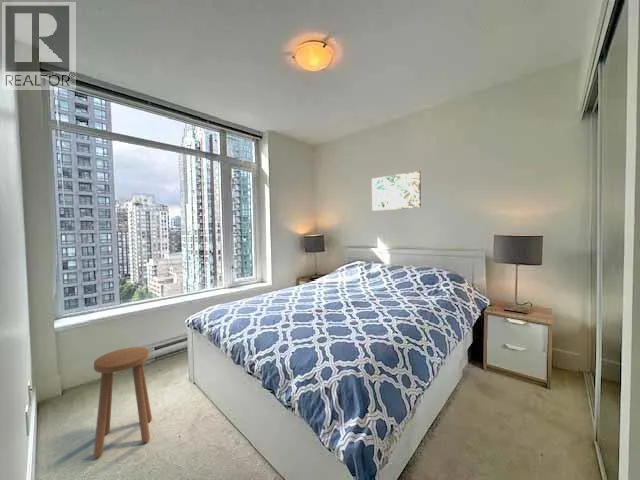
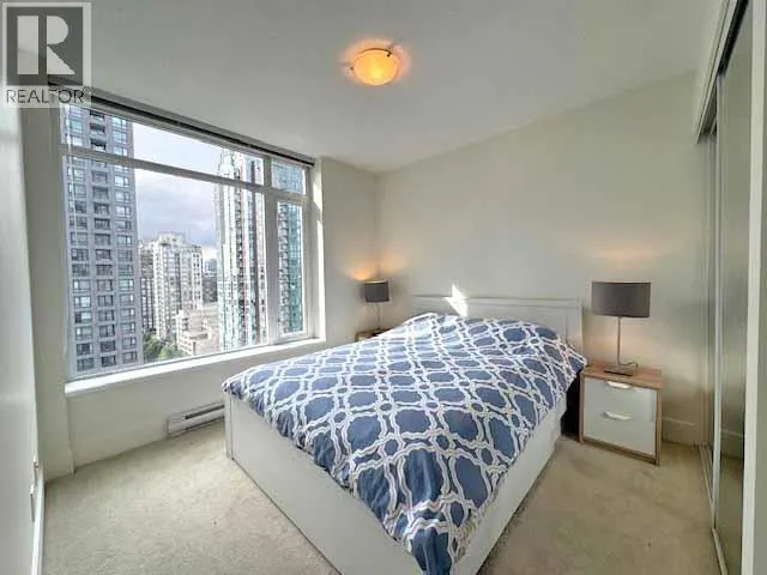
- wall art [371,170,422,212]
- stool [93,346,153,459]
